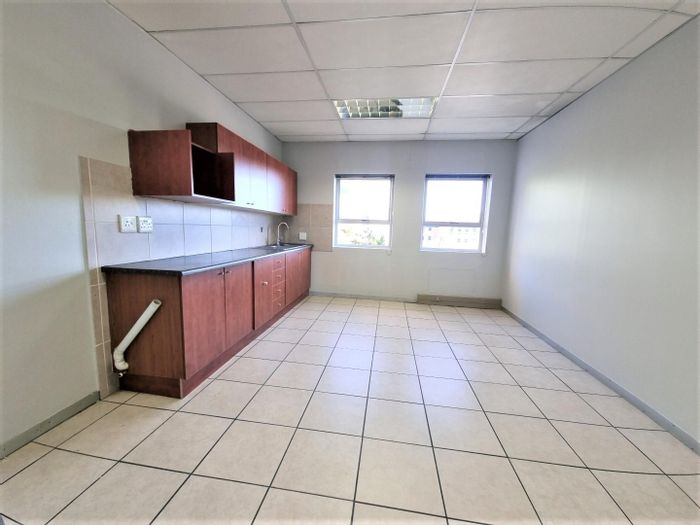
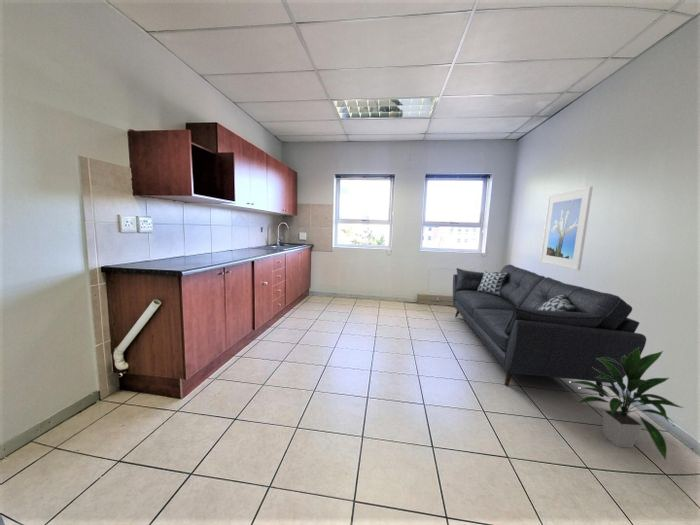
+ indoor plant [572,347,684,461]
+ sofa [452,264,647,398]
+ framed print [539,185,594,272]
